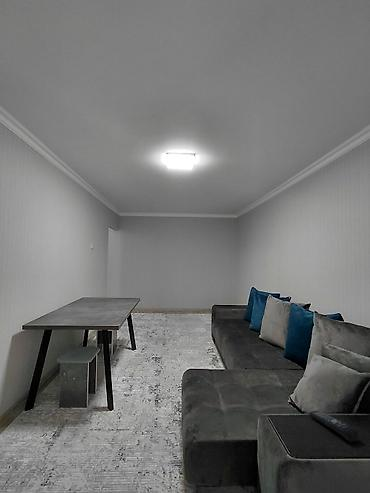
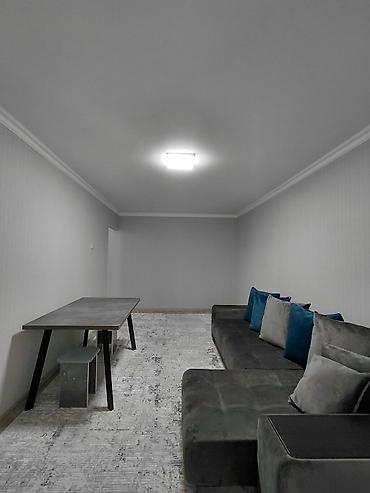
- remote control [308,410,360,443]
